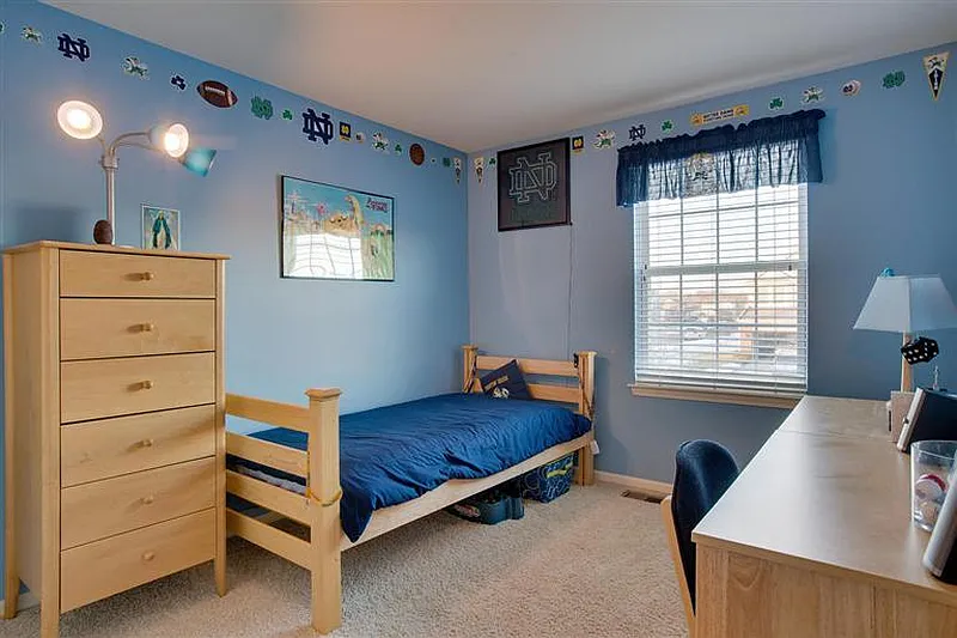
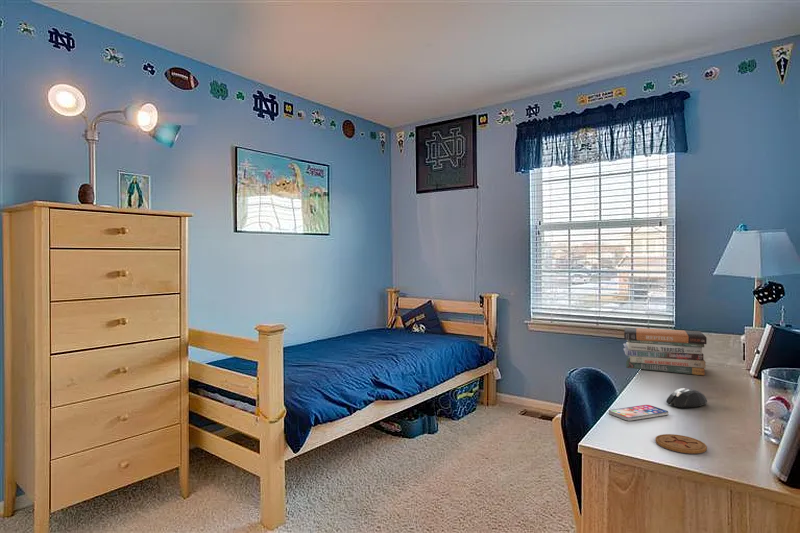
+ smartphone [608,404,669,422]
+ book stack [622,327,708,376]
+ mouse [665,387,708,409]
+ coaster [654,433,708,455]
